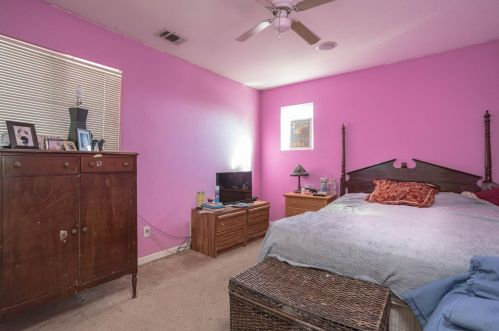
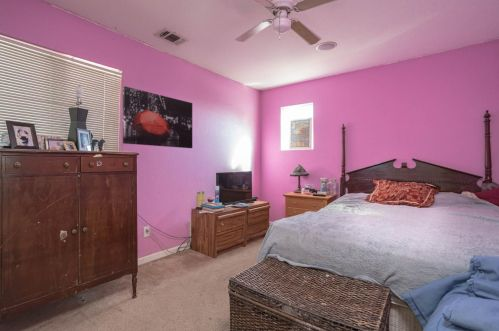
+ wall art [122,85,193,149]
